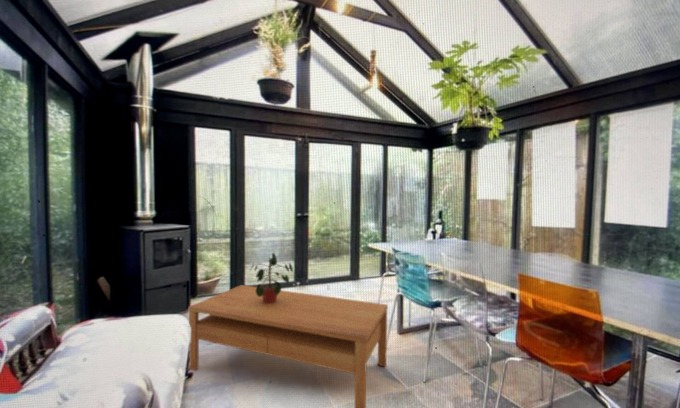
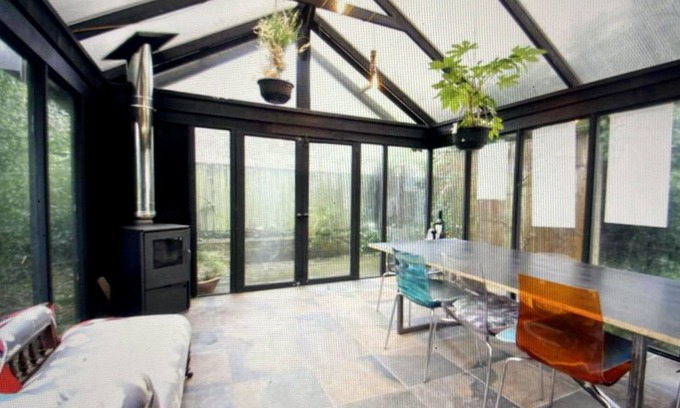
- potted plant [249,252,294,303]
- coffee table [187,284,389,408]
